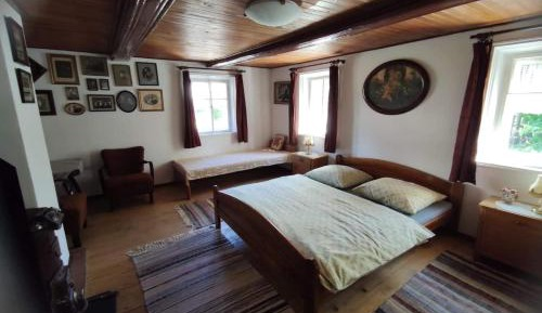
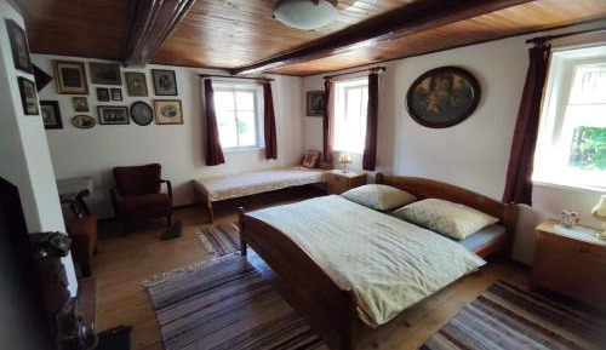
+ boots [160,218,184,241]
